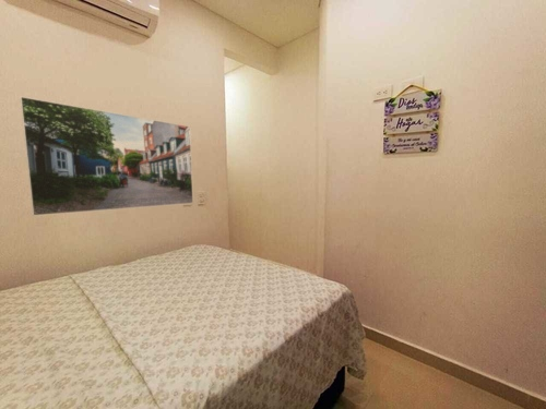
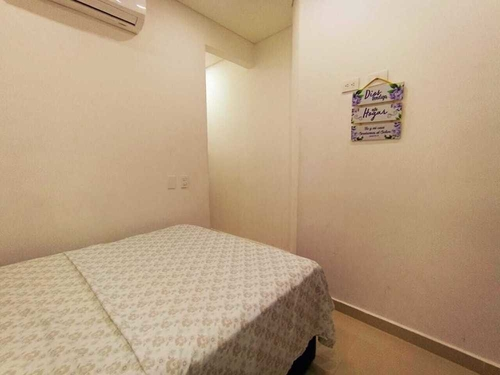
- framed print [19,95,194,217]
